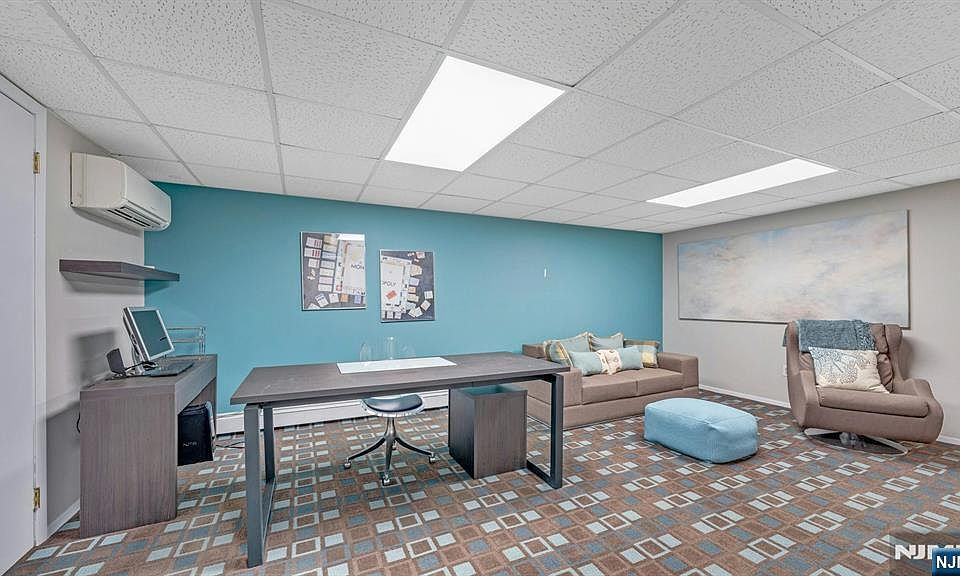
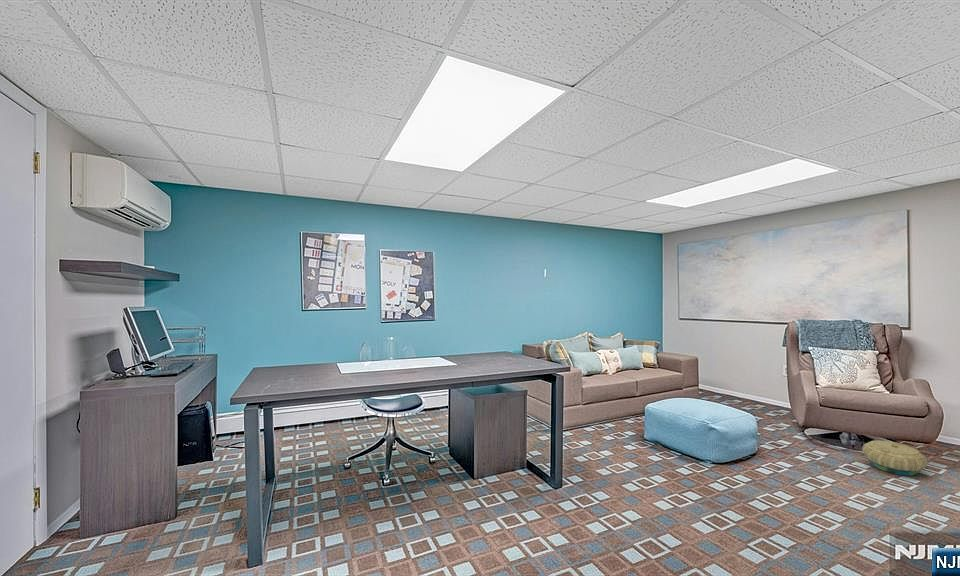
+ basket [861,439,928,477]
